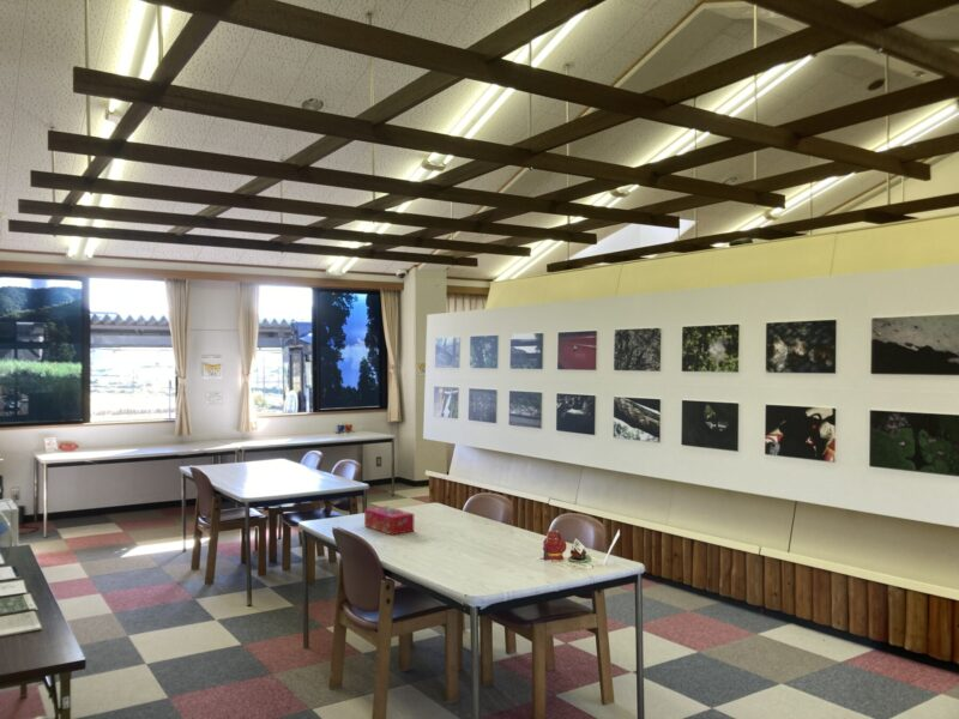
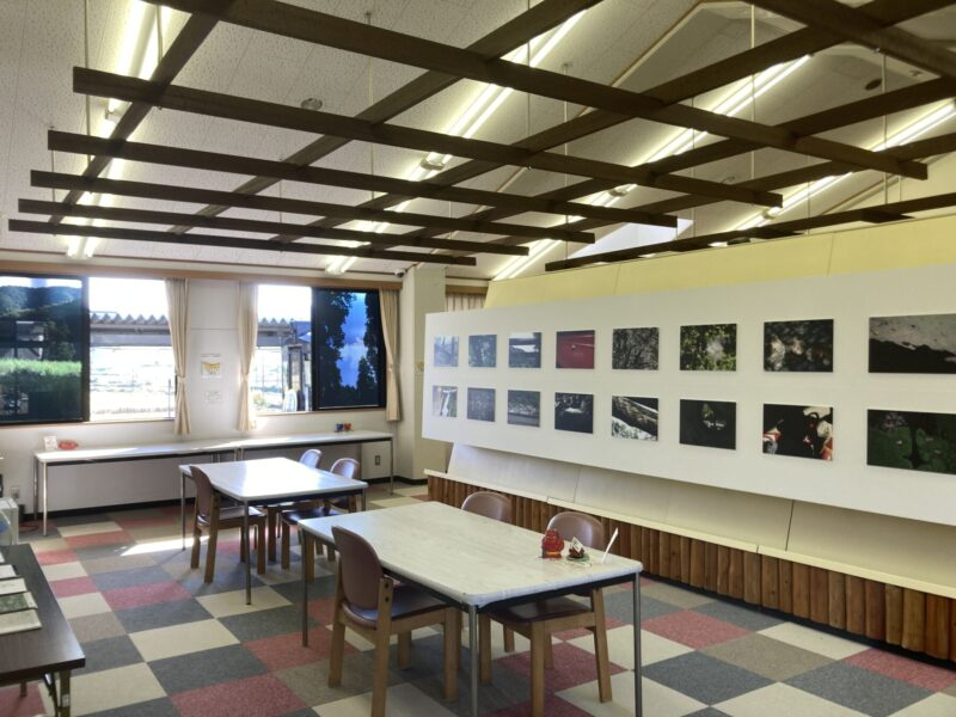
- tissue box [363,504,415,536]
